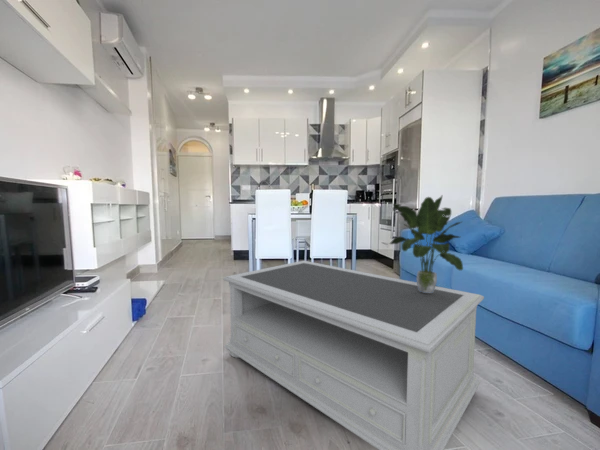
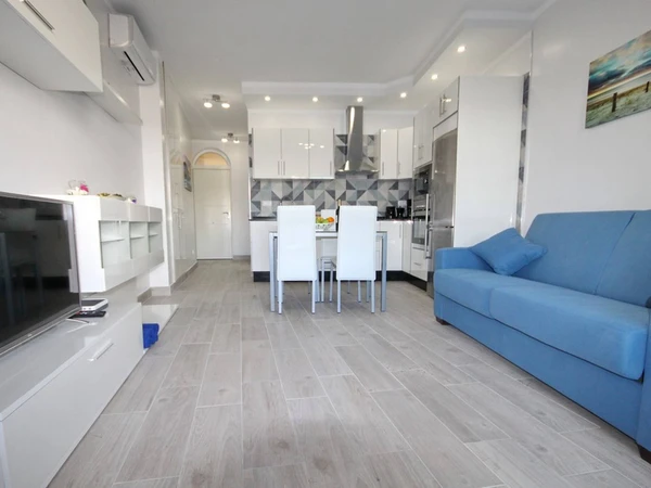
- coffee table [223,260,485,450]
- potted plant [389,194,464,293]
